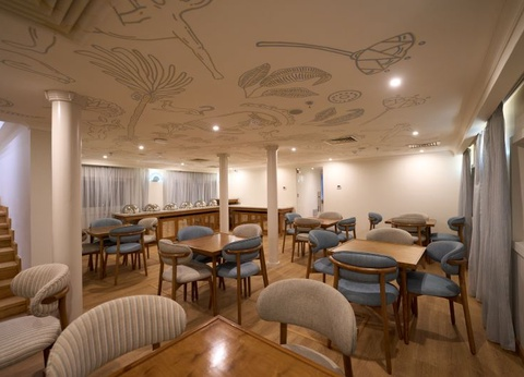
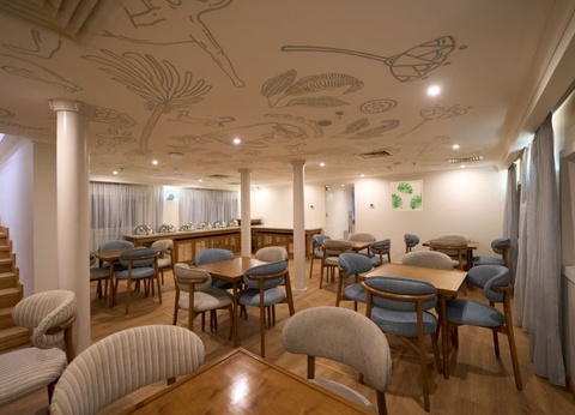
+ wall art [389,179,424,212]
